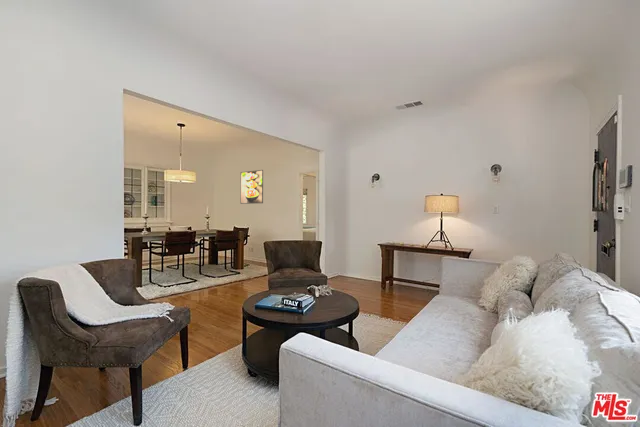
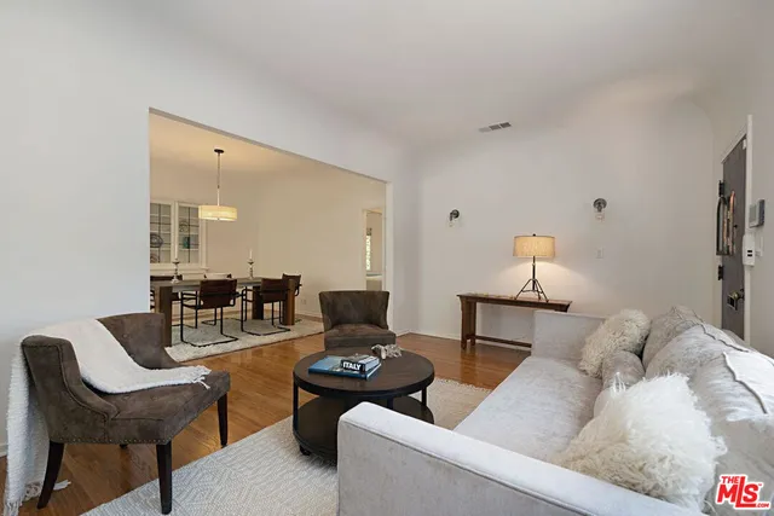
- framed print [239,169,264,205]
